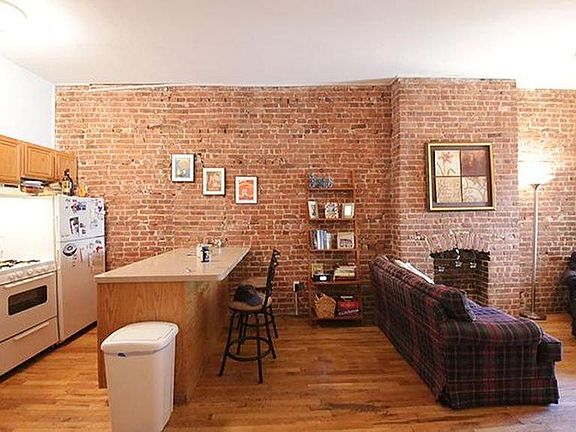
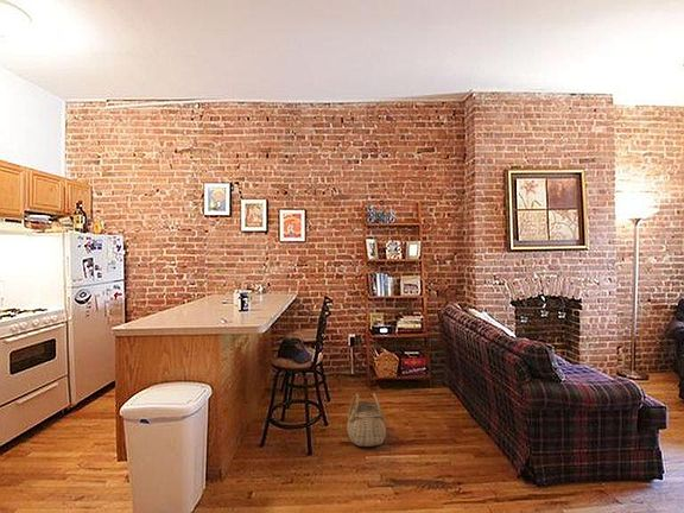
+ basket [346,392,387,448]
